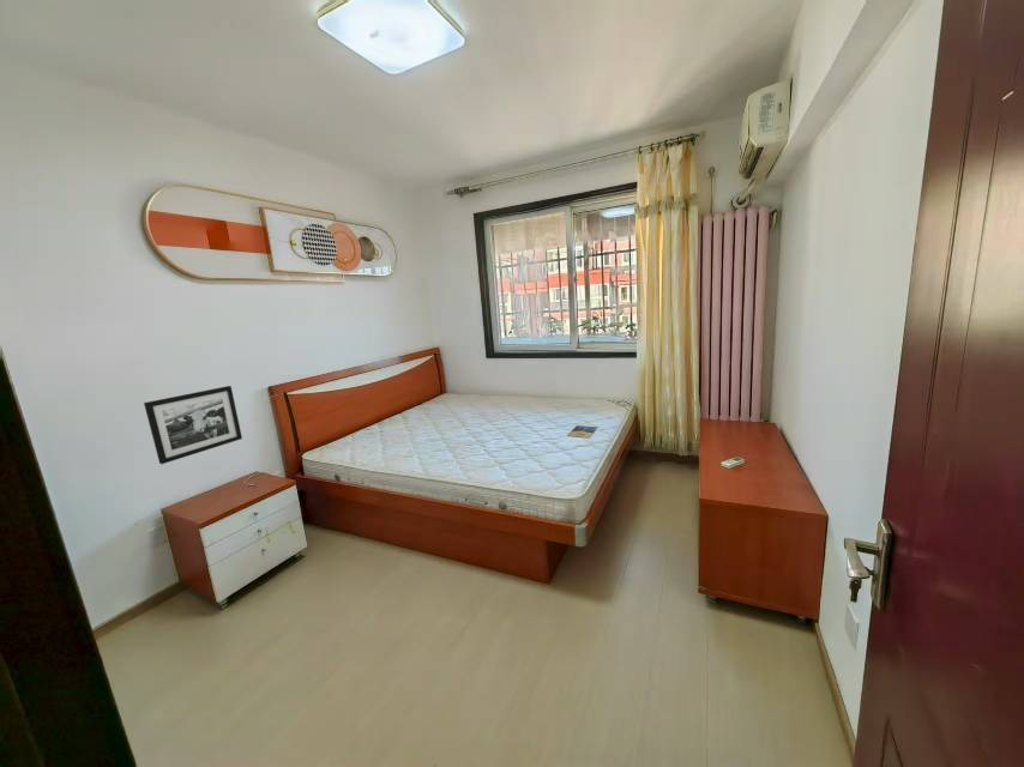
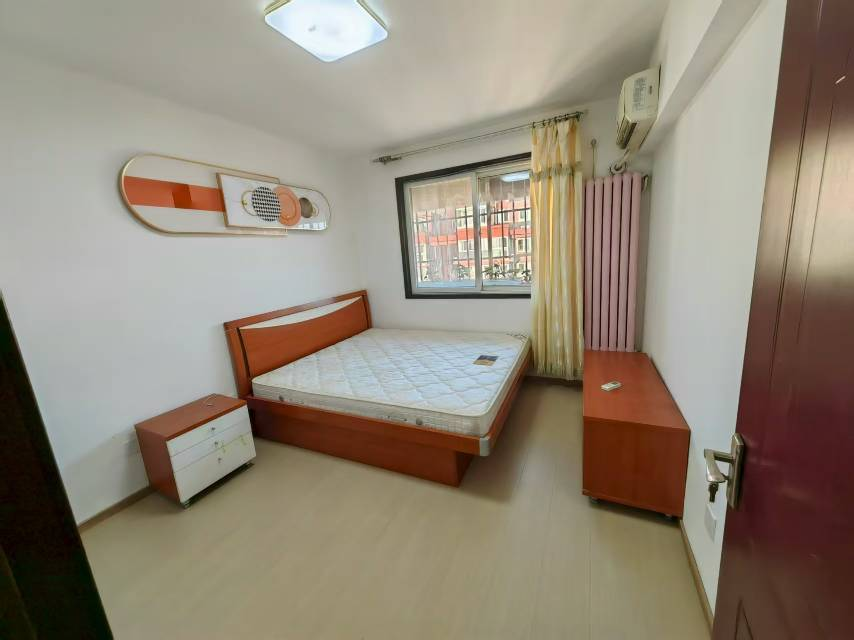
- picture frame [143,385,243,465]
